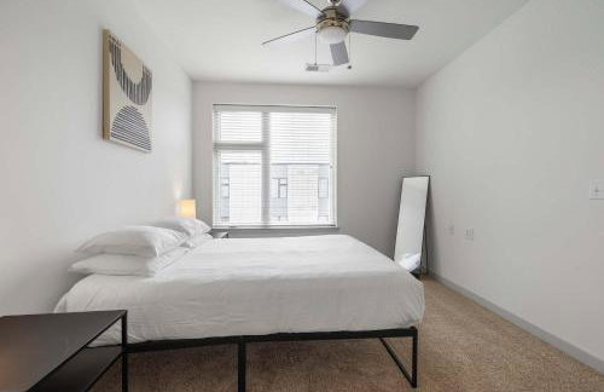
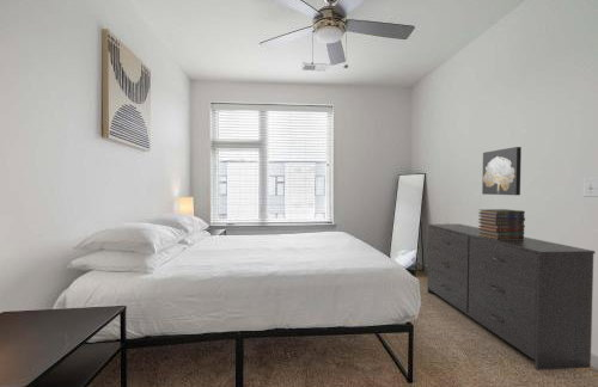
+ book stack [477,208,526,240]
+ dresser [426,223,596,371]
+ wall art [481,146,523,196]
